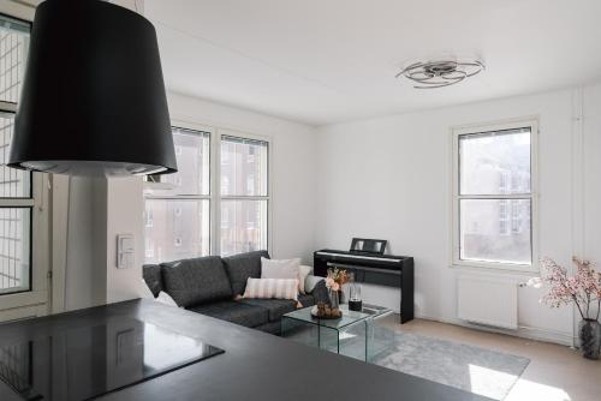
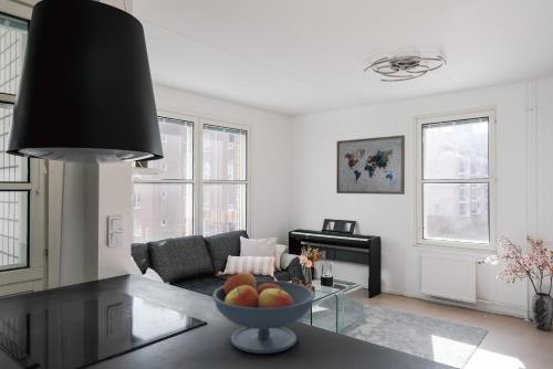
+ wall art [335,134,406,196]
+ fruit bowl [211,271,316,355]
